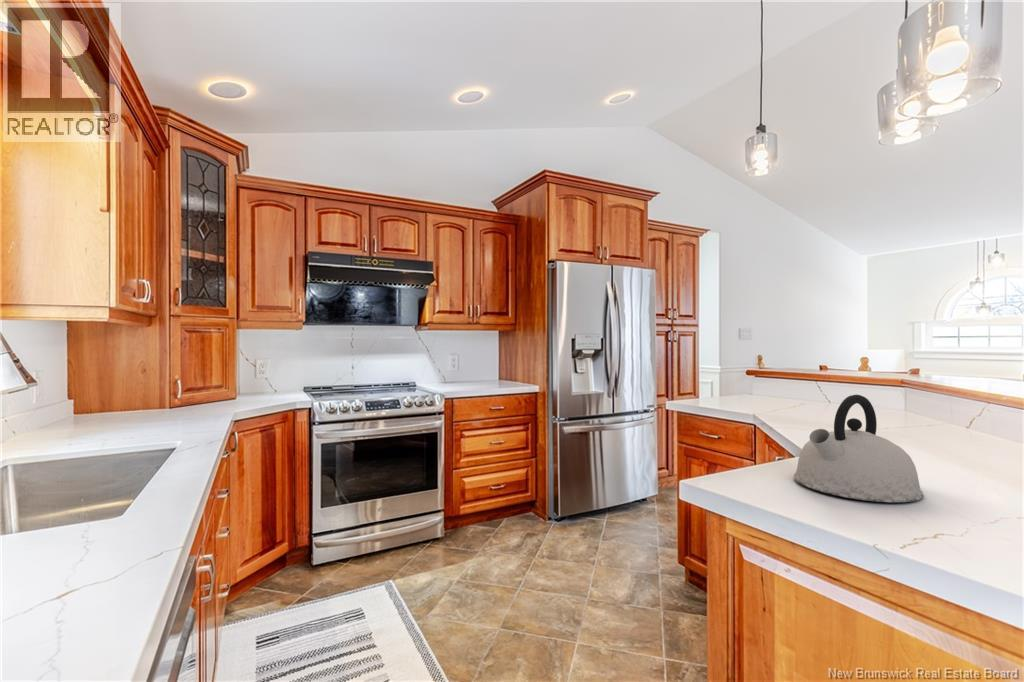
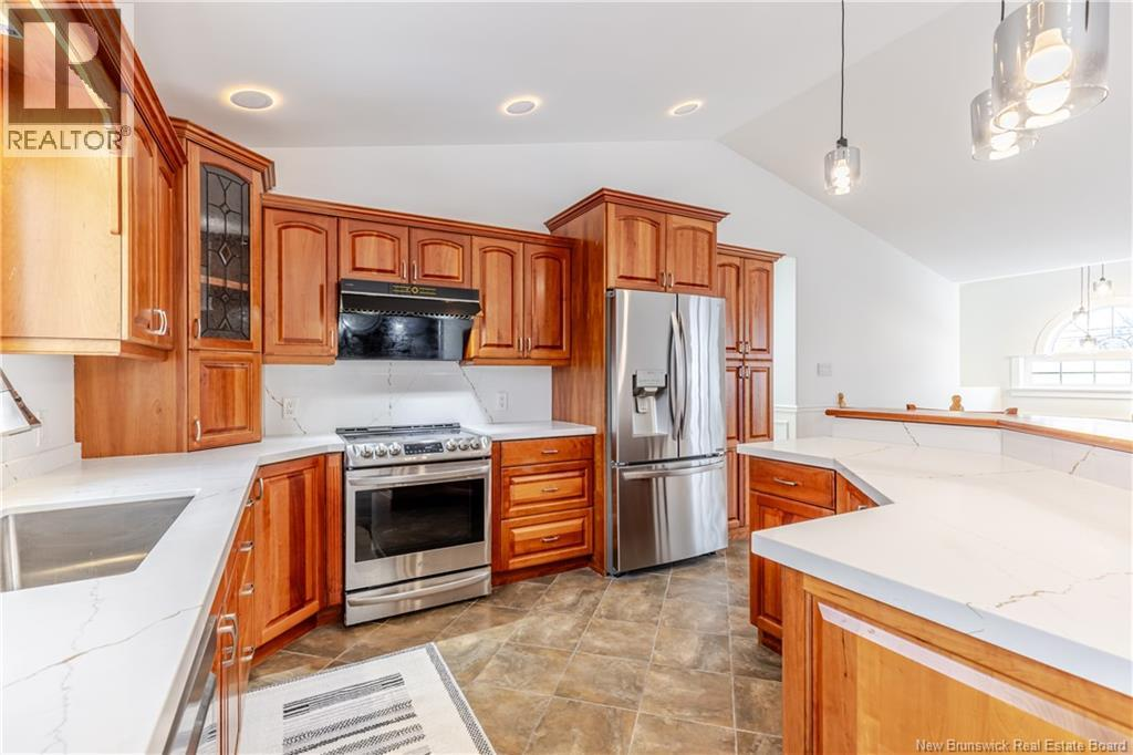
- kettle [793,394,925,503]
